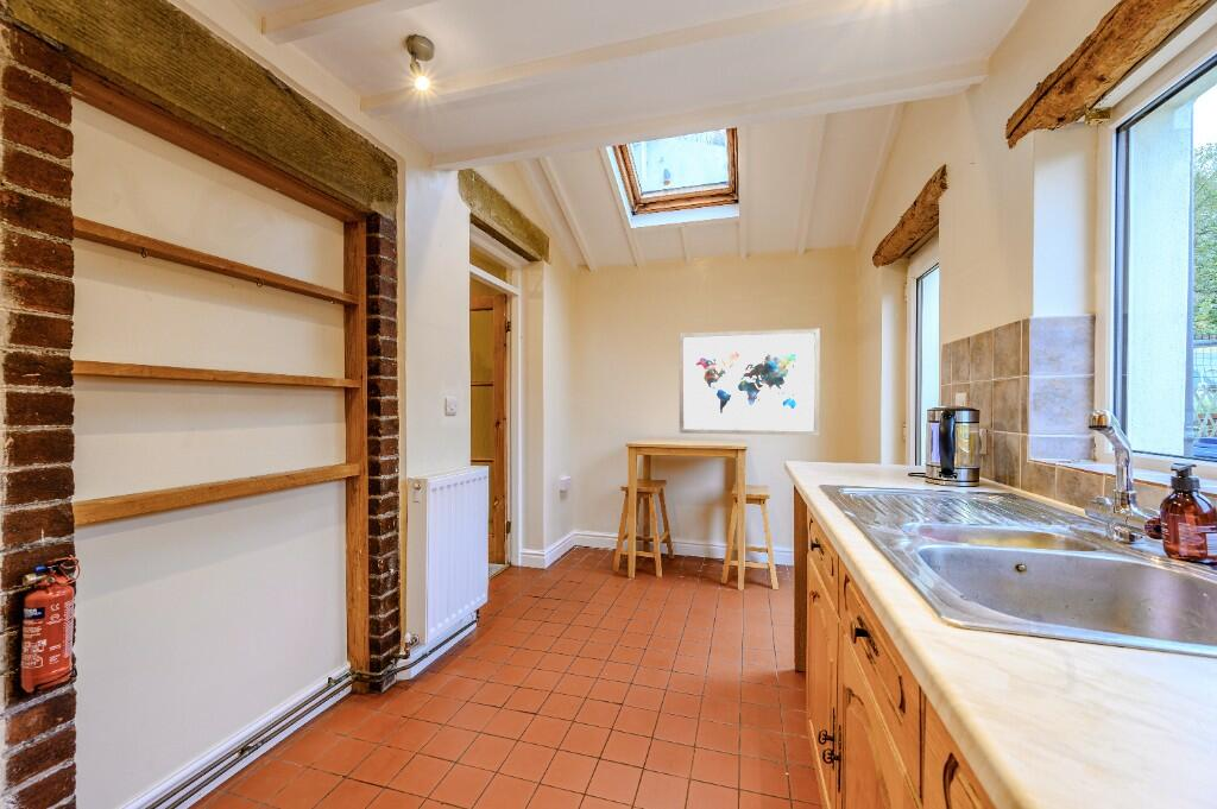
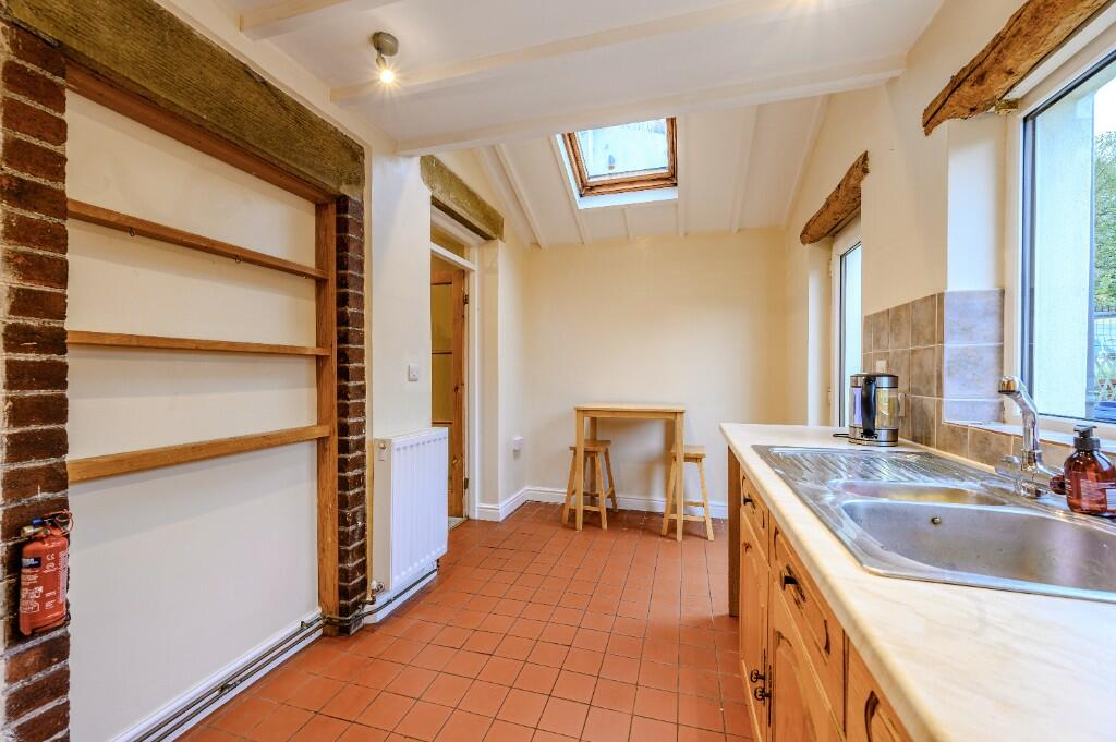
- wall art [679,328,821,437]
